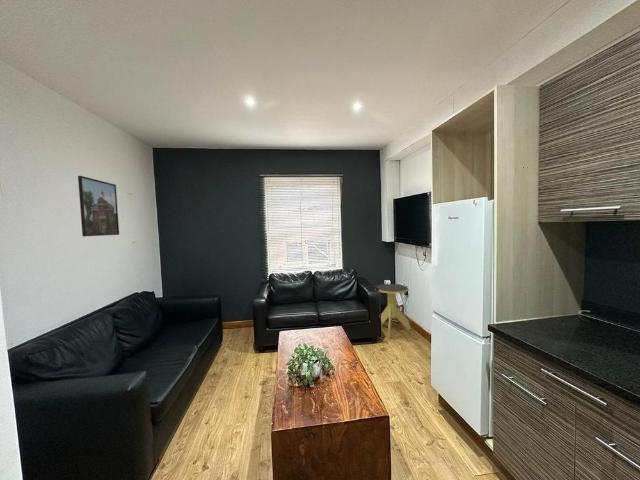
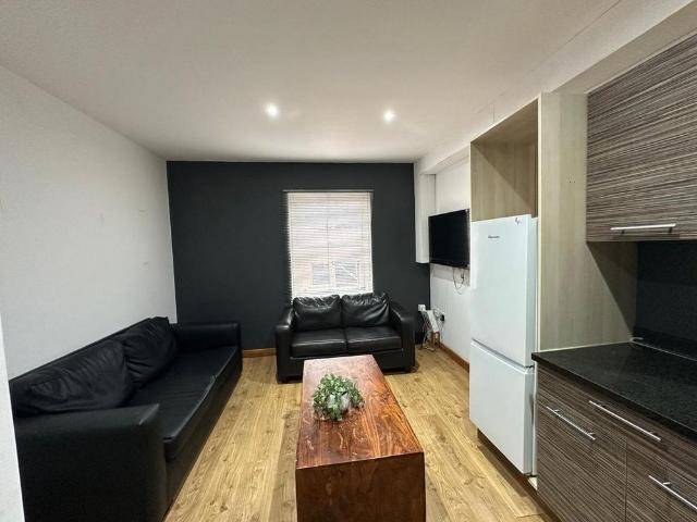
- side table [375,283,411,339]
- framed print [77,175,120,237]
